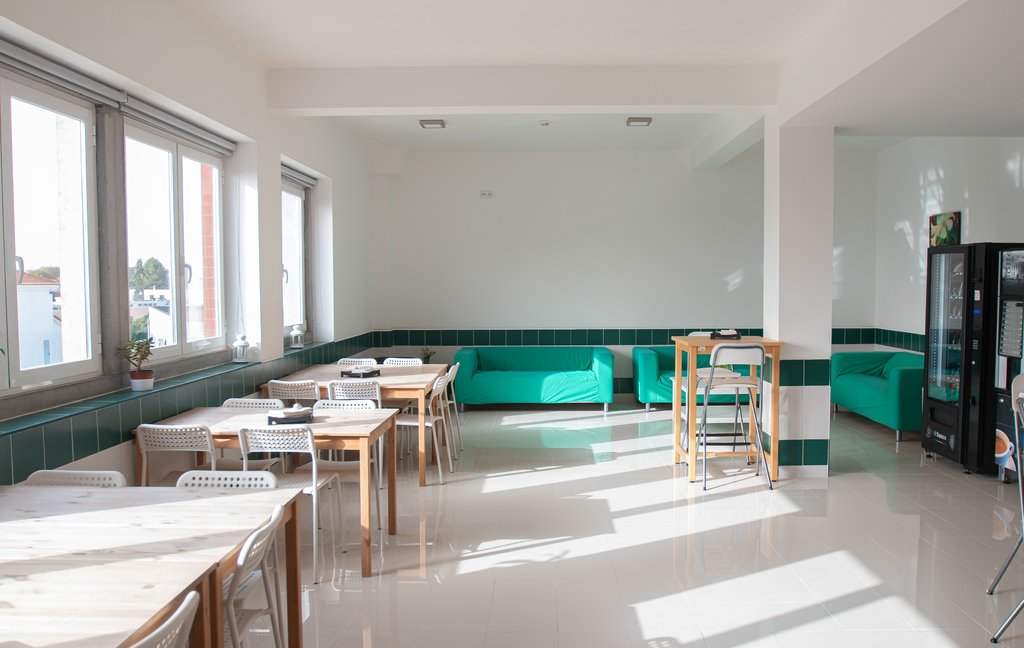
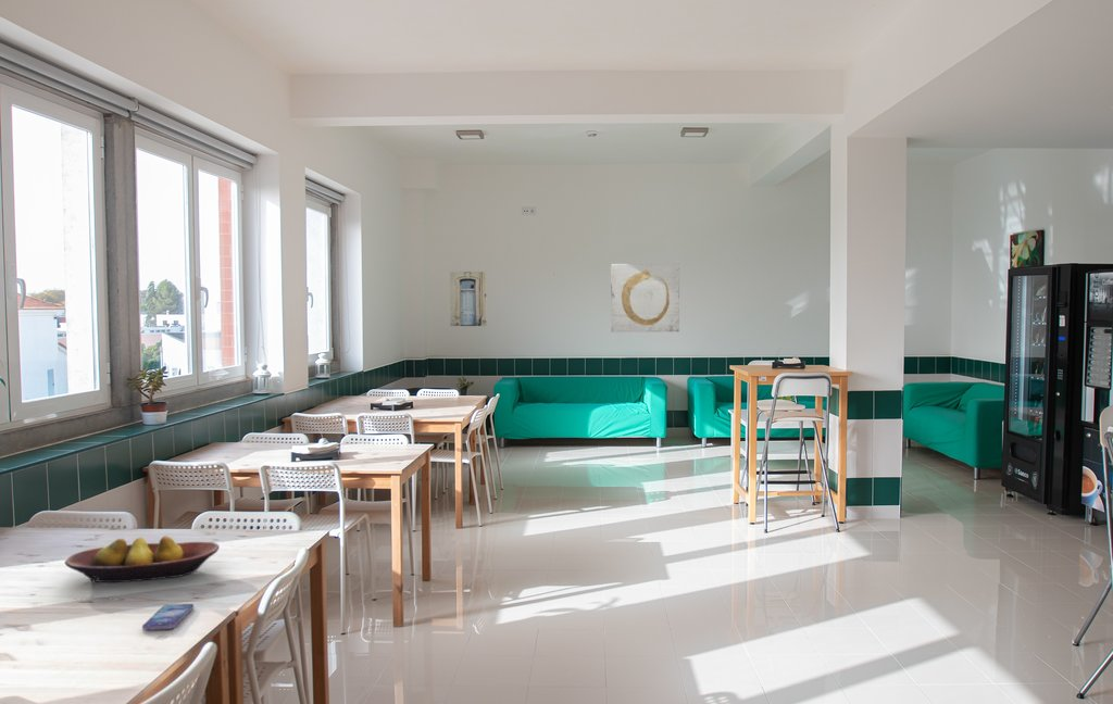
+ fruit bowl [64,535,221,583]
+ smartphone [141,603,195,631]
+ wall art [610,263,680,332]
+ wall art [449,271,488,327]
